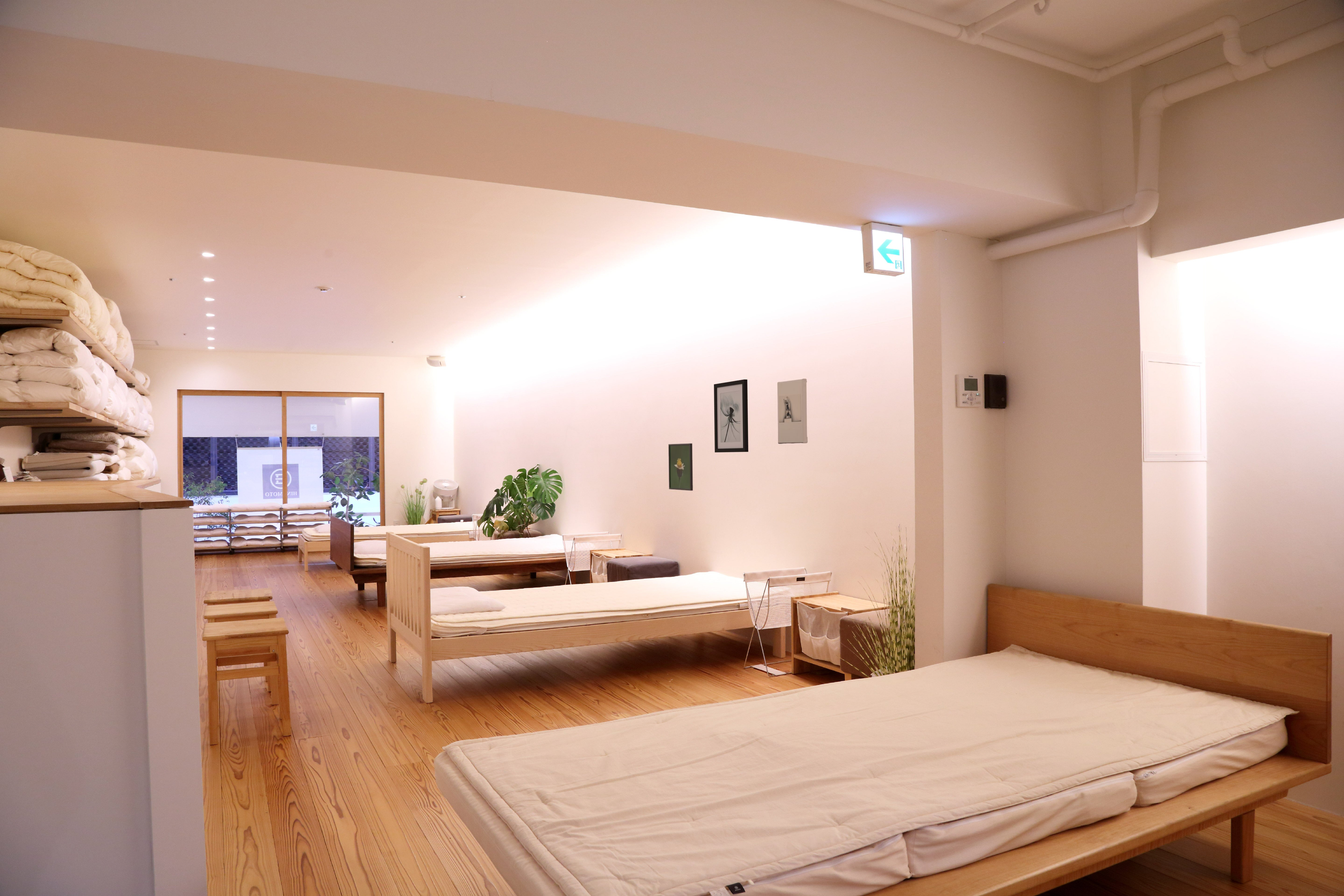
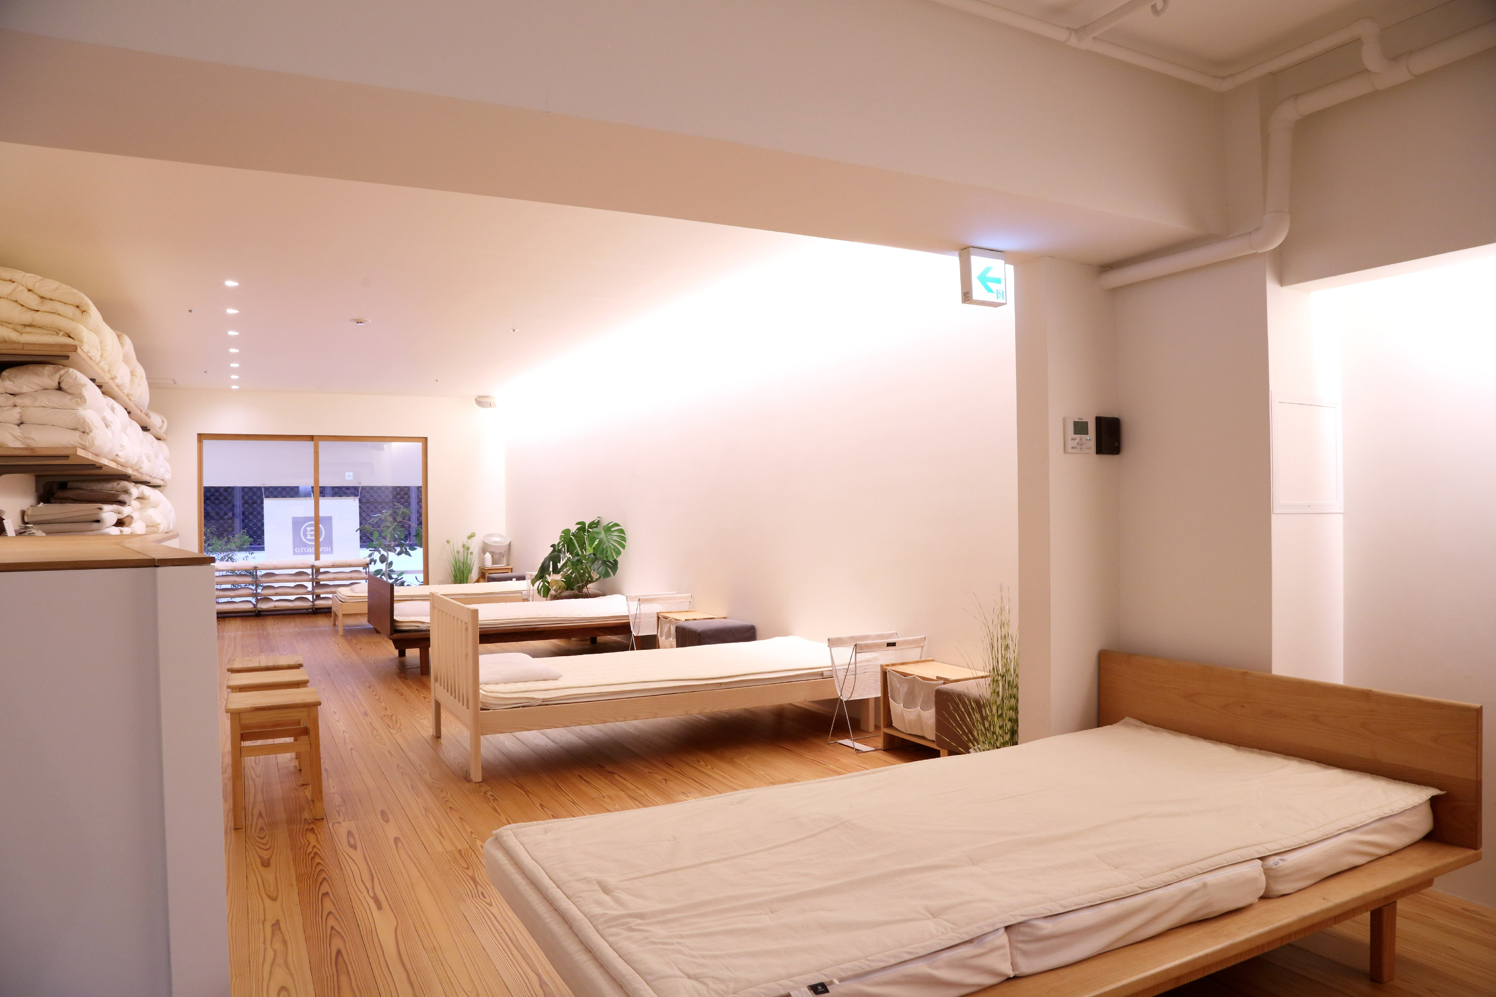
- wall sculpture [777,378,808,444]
- wall art [714,379,749,453]
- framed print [668,443,693,491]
